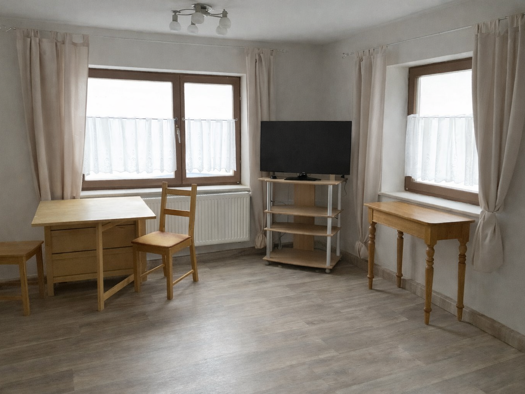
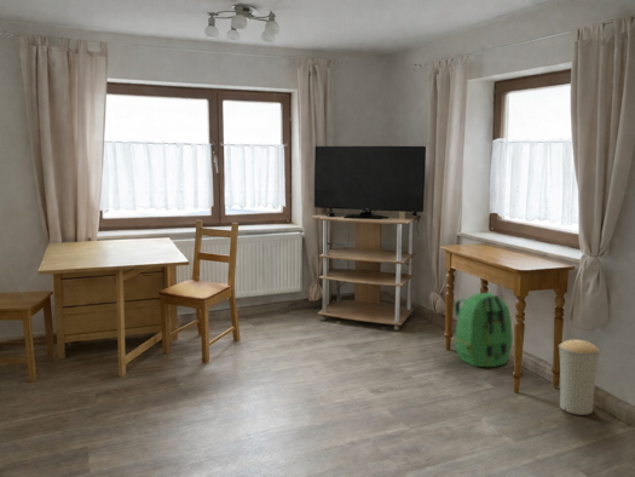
+ backpack [454,292,514,368]
+ trash can [558,338,601,416]
